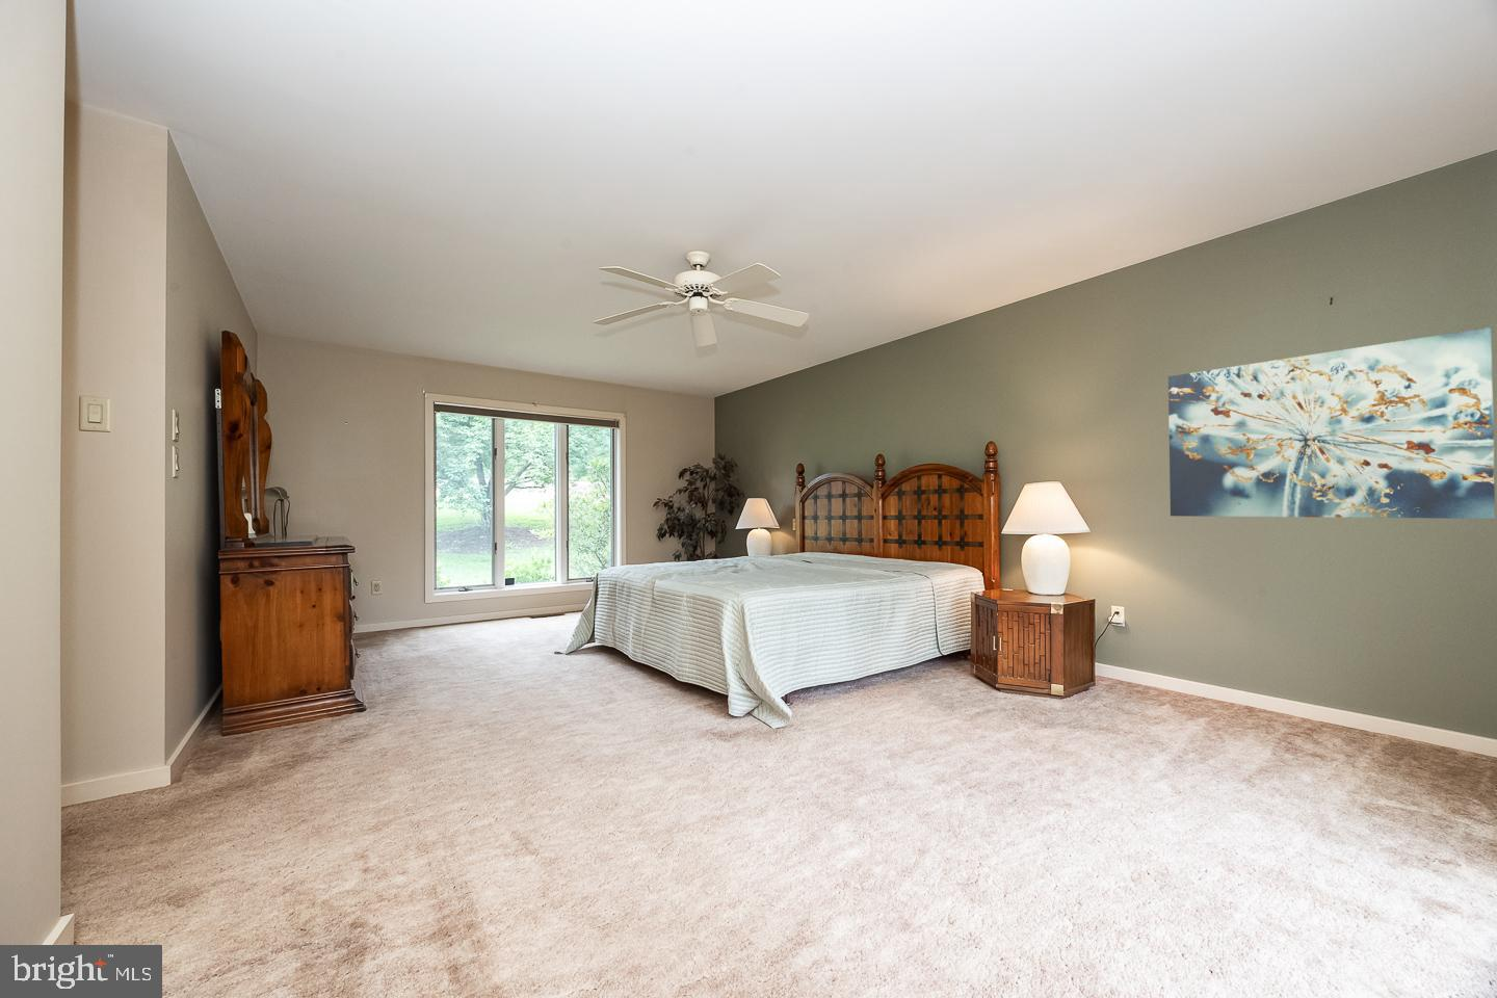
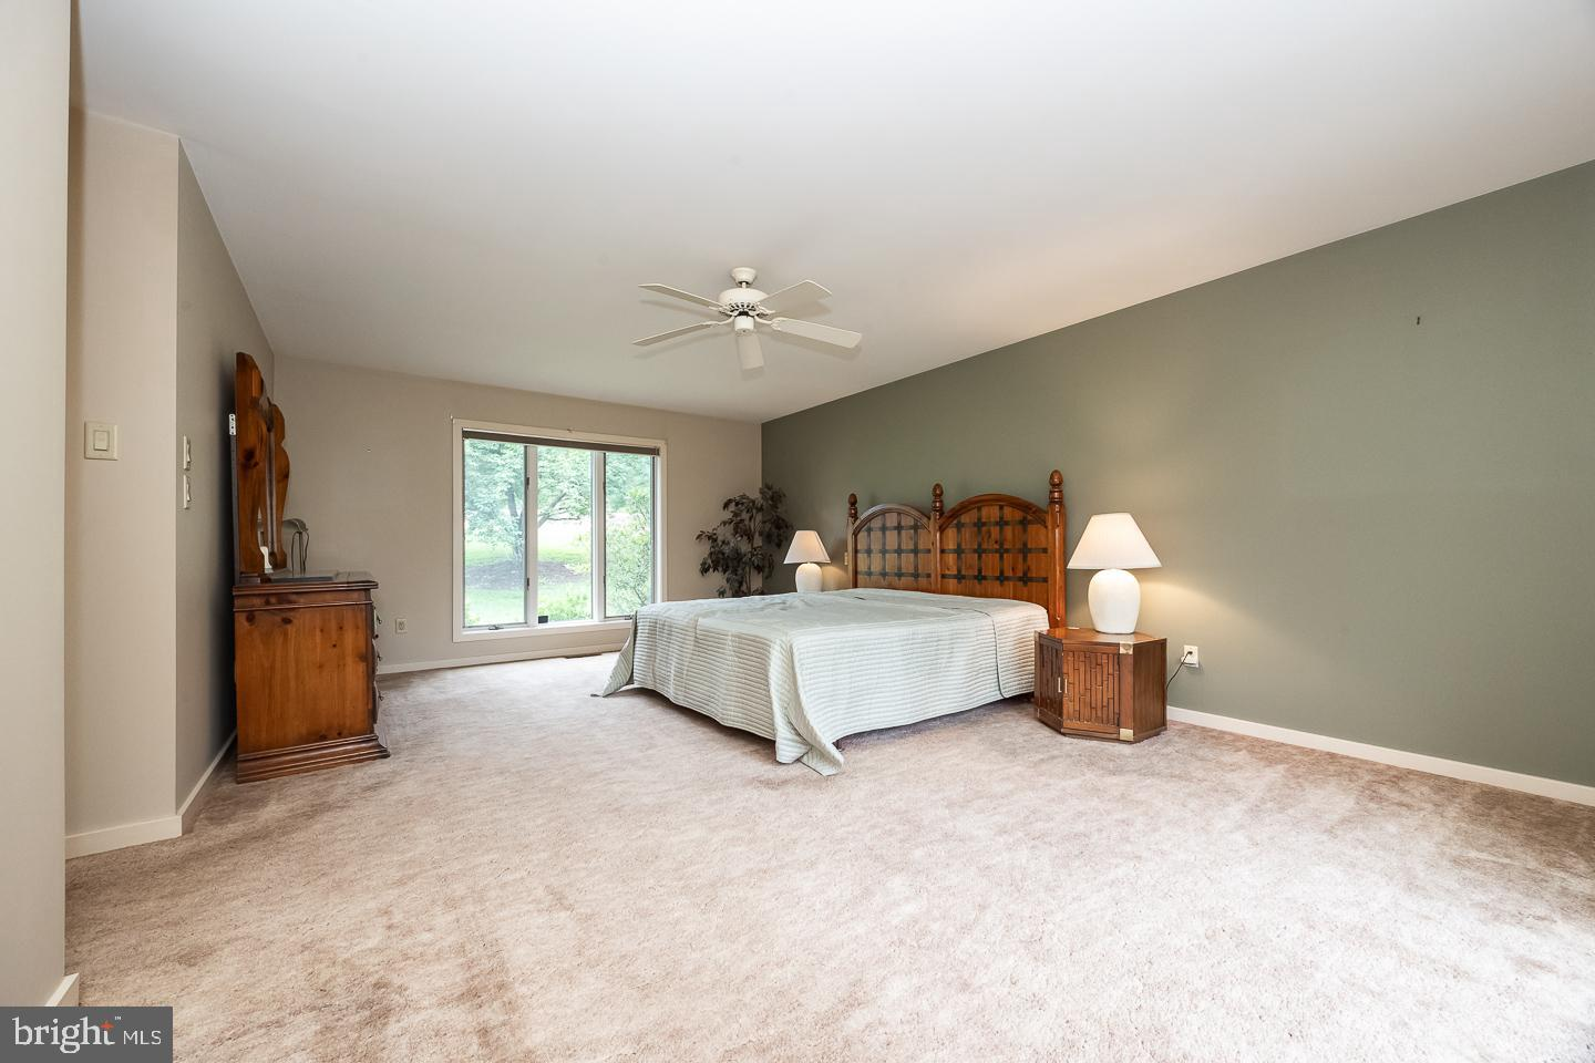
- wall art [1167,326,1496,520]
